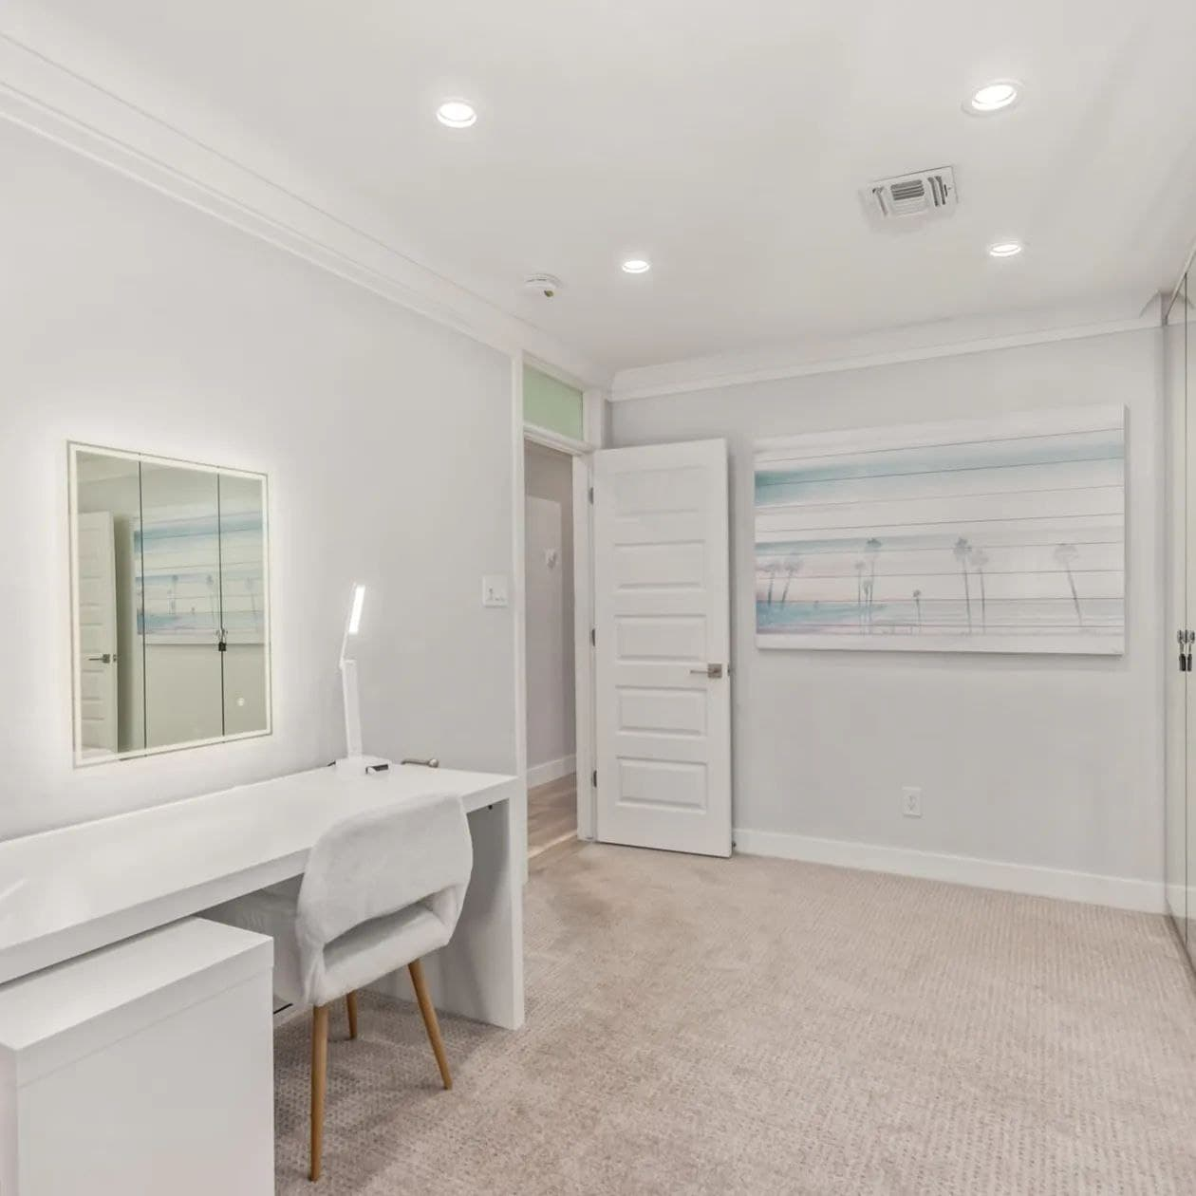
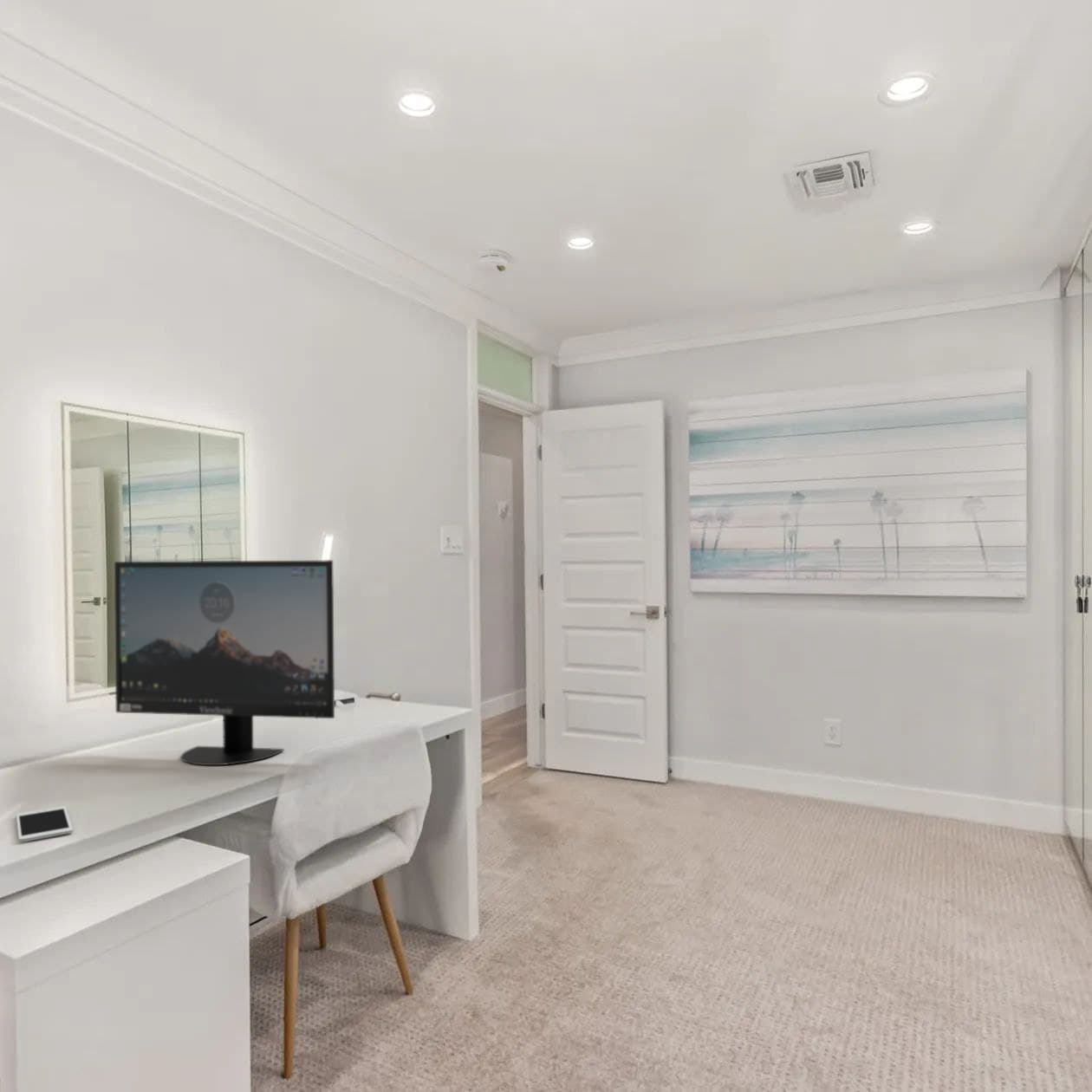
+ monitor [114,559,335,766]
+ cell phone [16,805,74,843]
